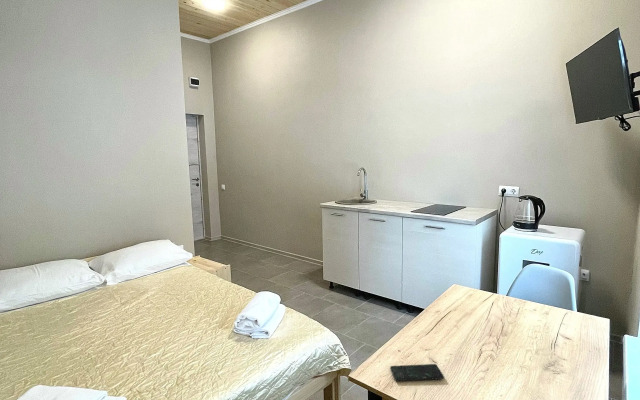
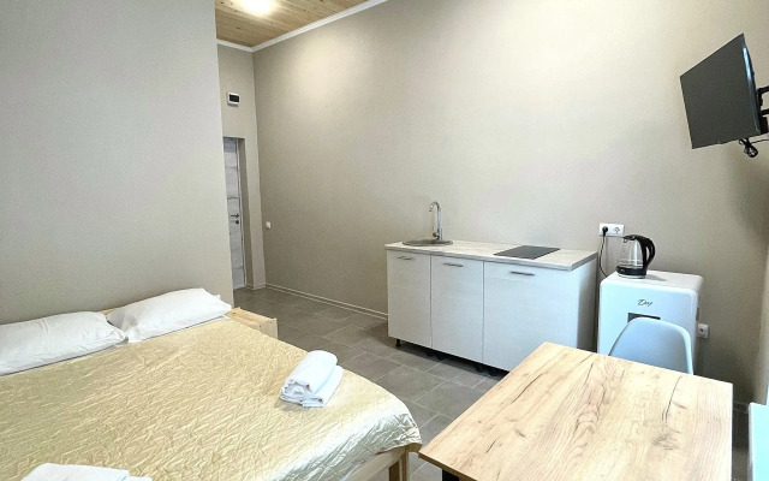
- smartphone [389,363,445,382]
